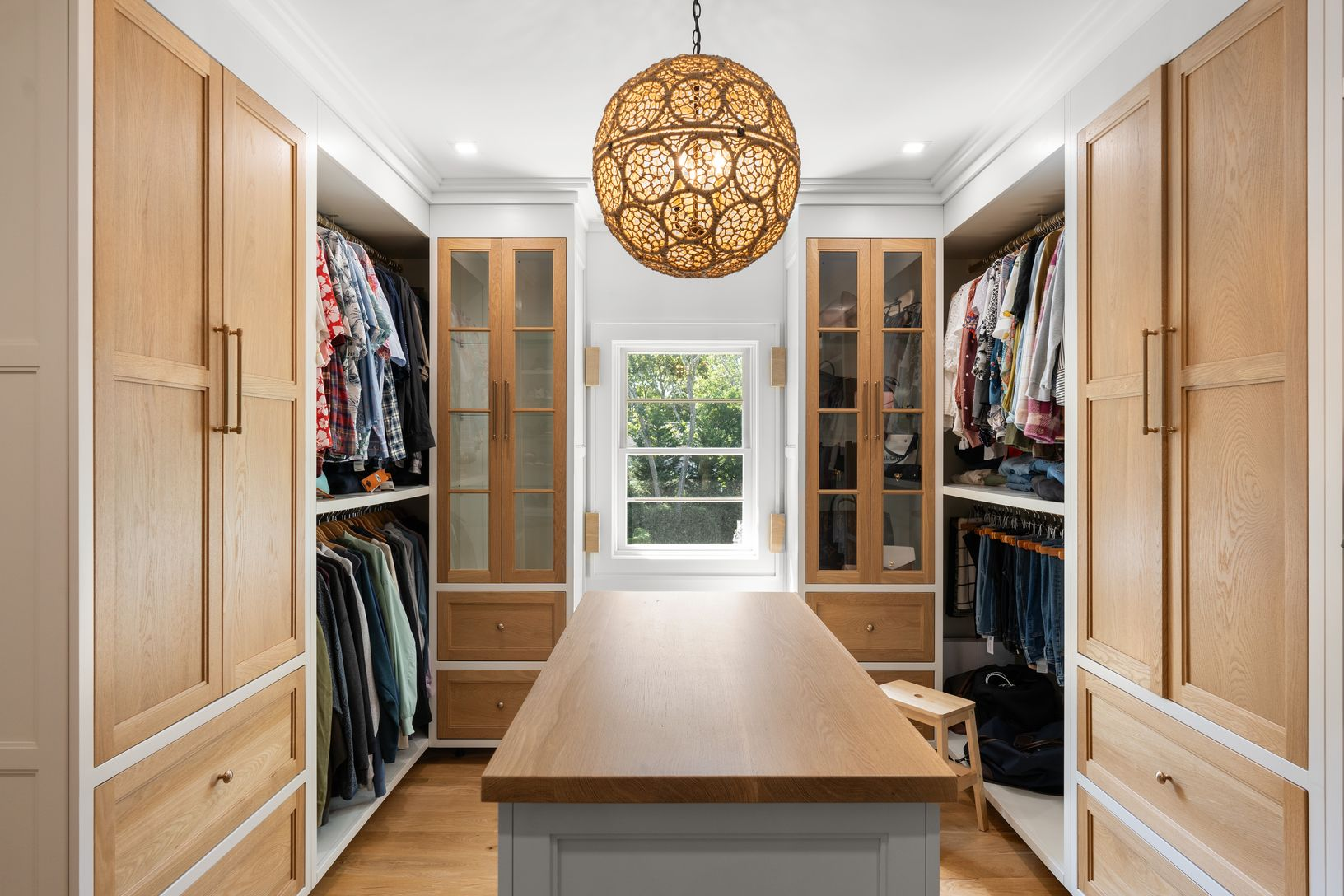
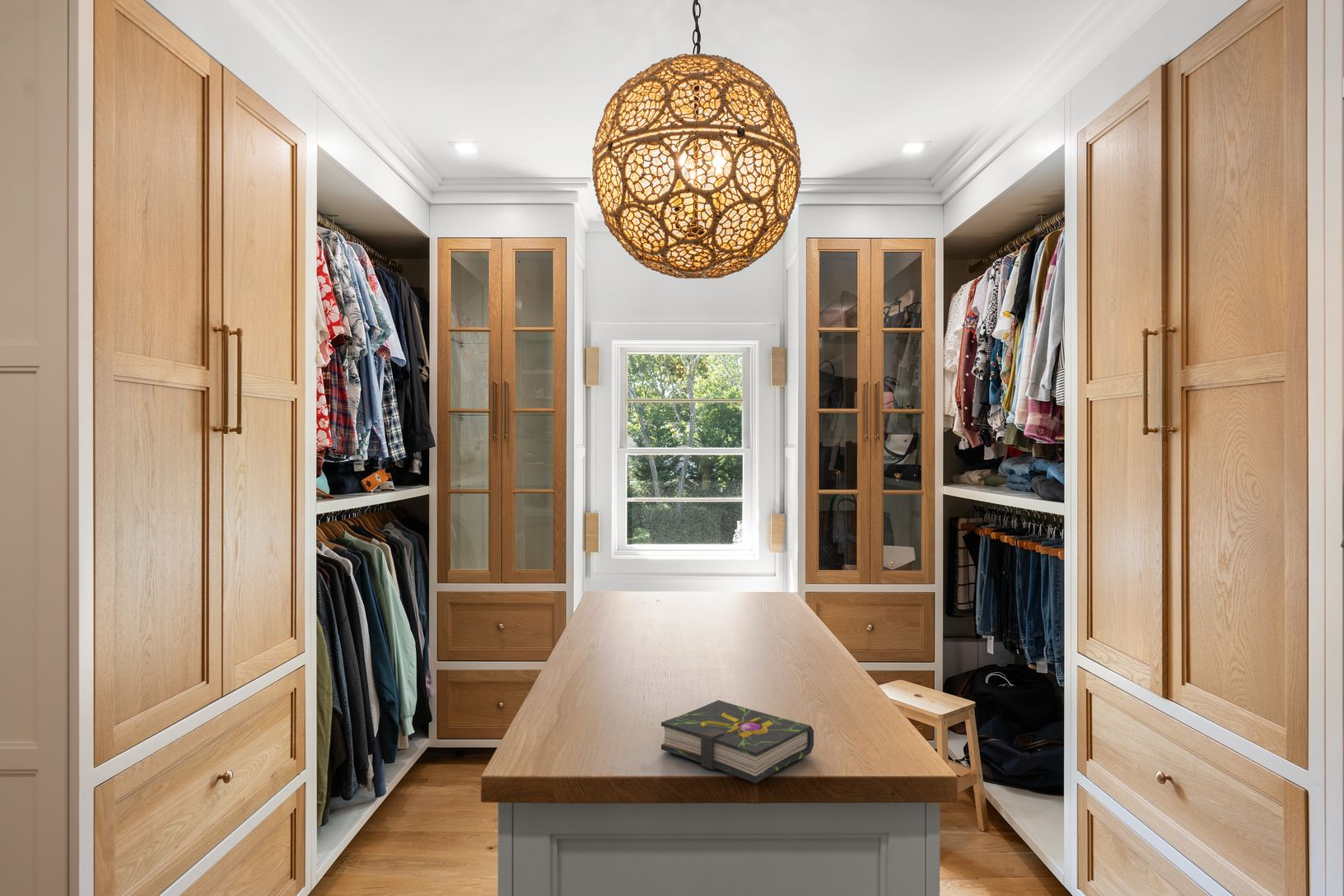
+ book [660,699,814,784]
